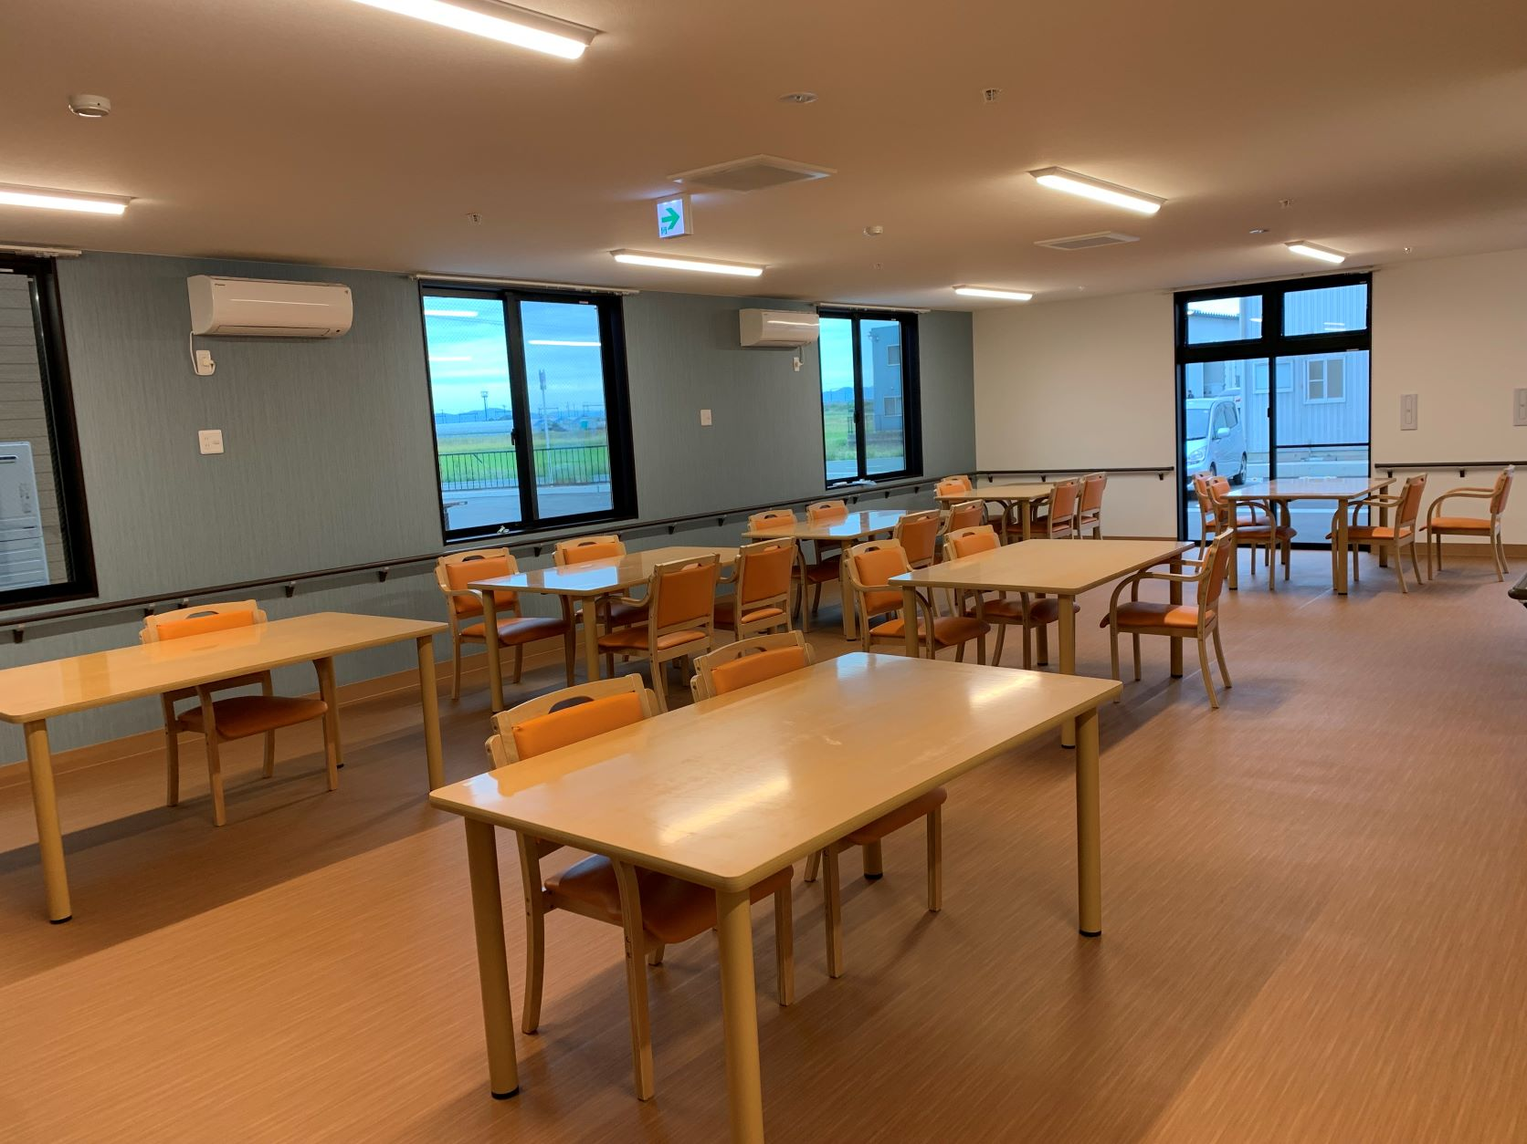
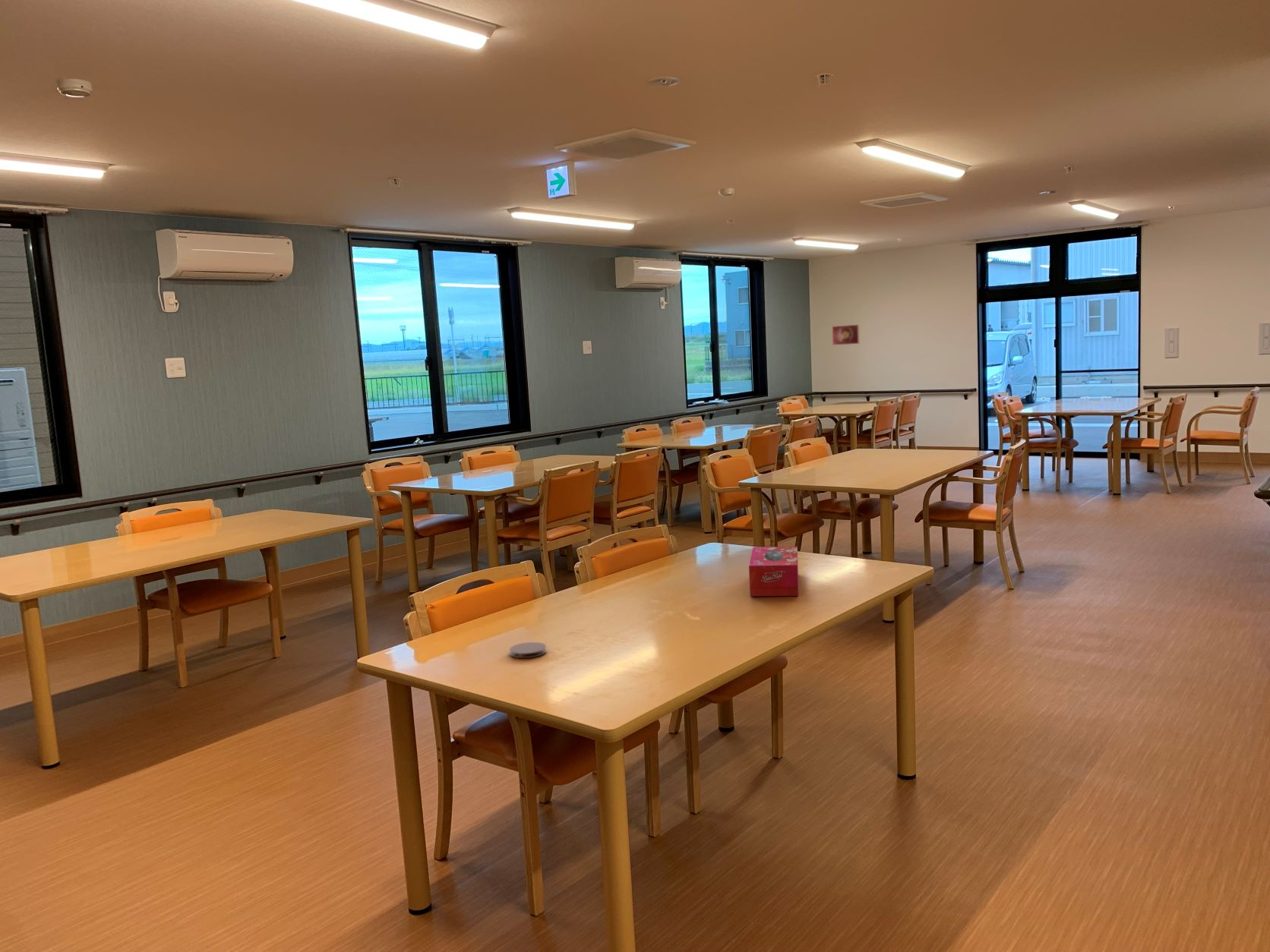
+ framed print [832,323,861,346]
+ coaster [509,641,547,659]
+ tissue box [748,546,799,597]
